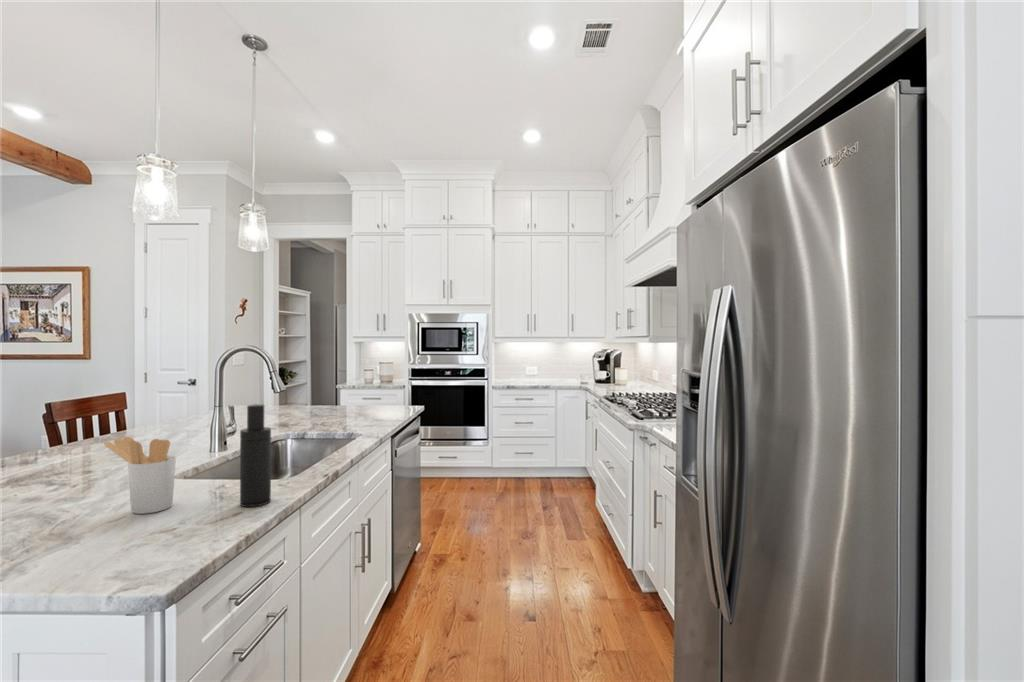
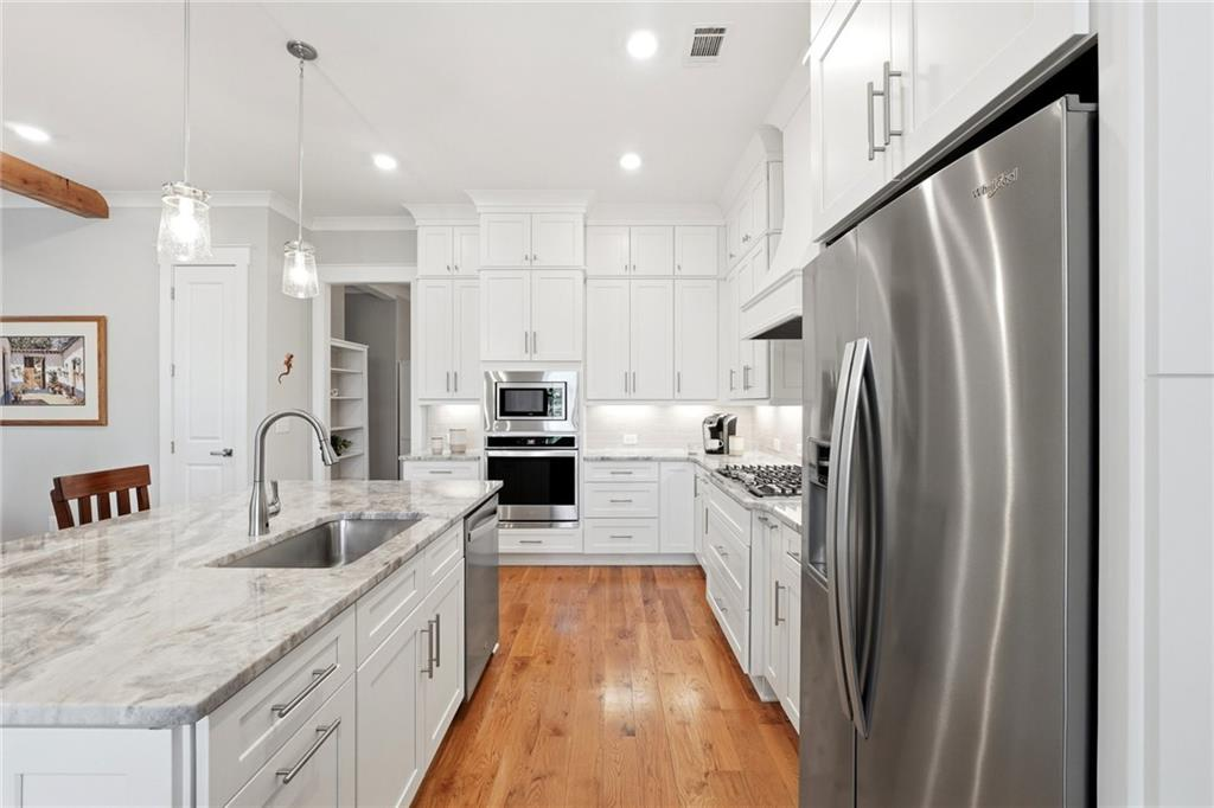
- utensil holder [103,436,177,515]
- atomizer [239,403,272,508]
